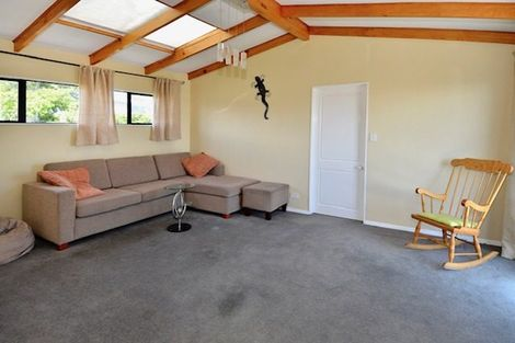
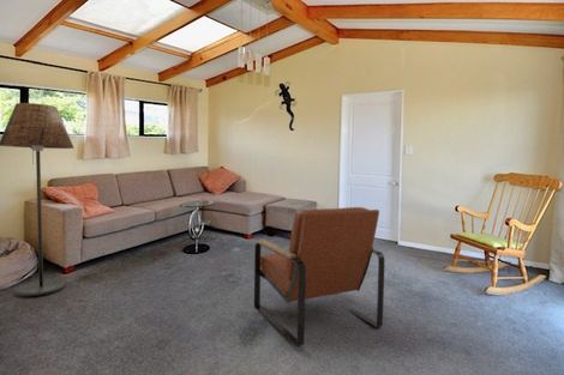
+ armchair [253,206,385,347]
+ floor lamp [0,102,74,297]
